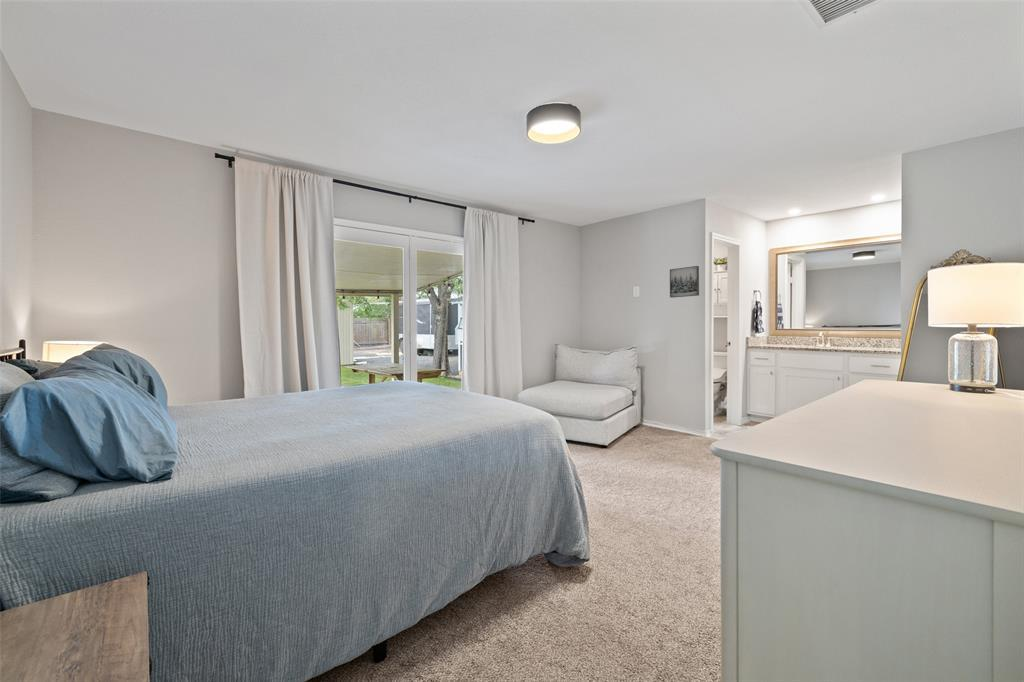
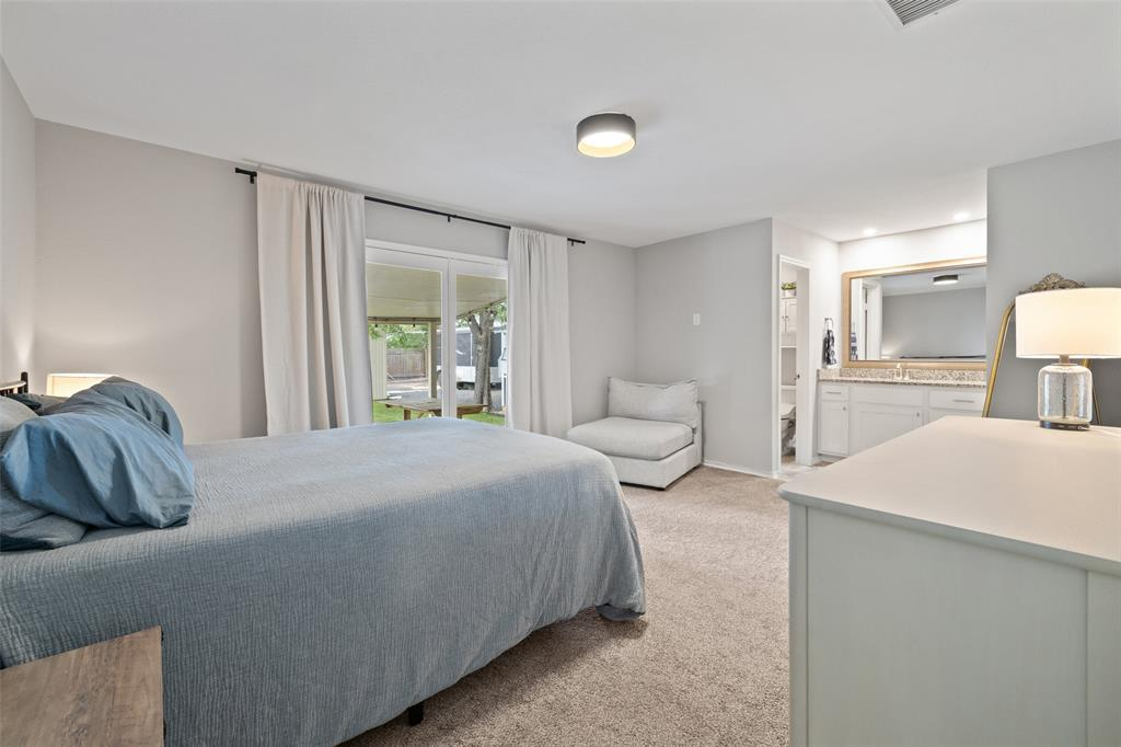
- wall art [669,265,700,299]
